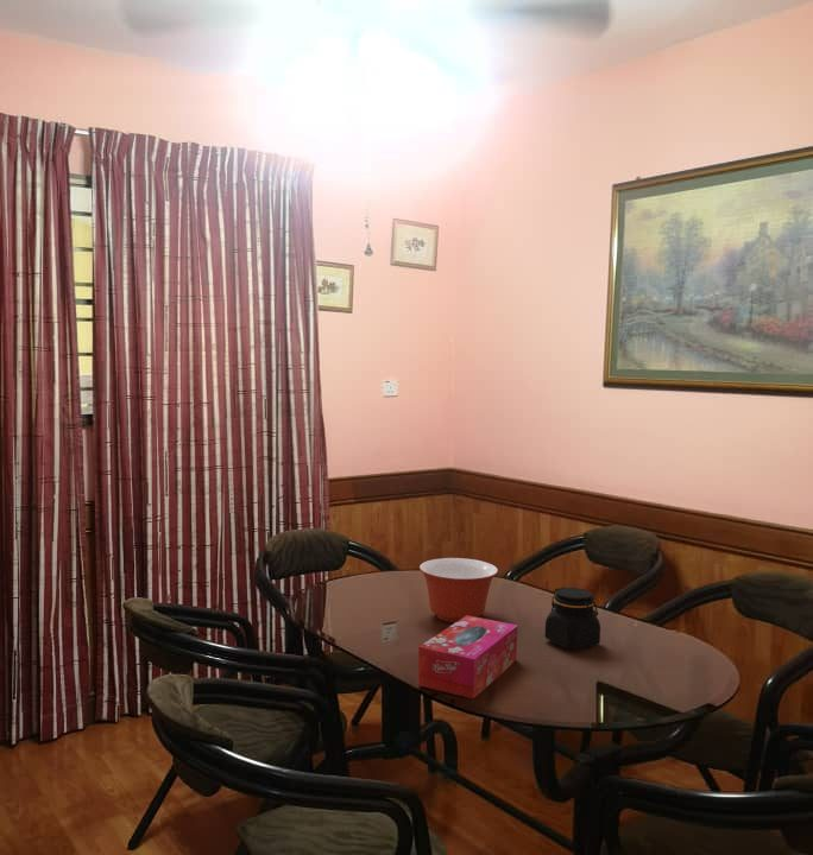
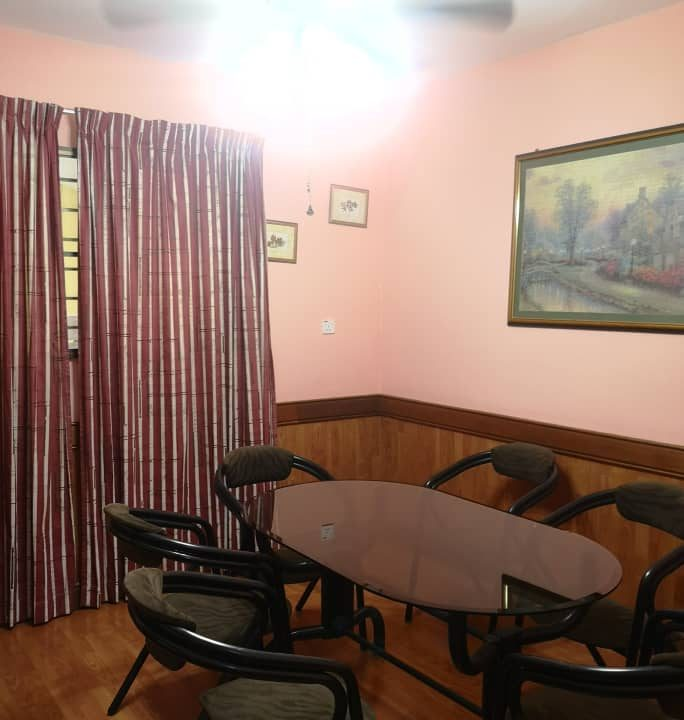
- tissue box [416,615,518,699]
- mixing bowl [418,557,499,623]
- jar [543,587,601,650]
